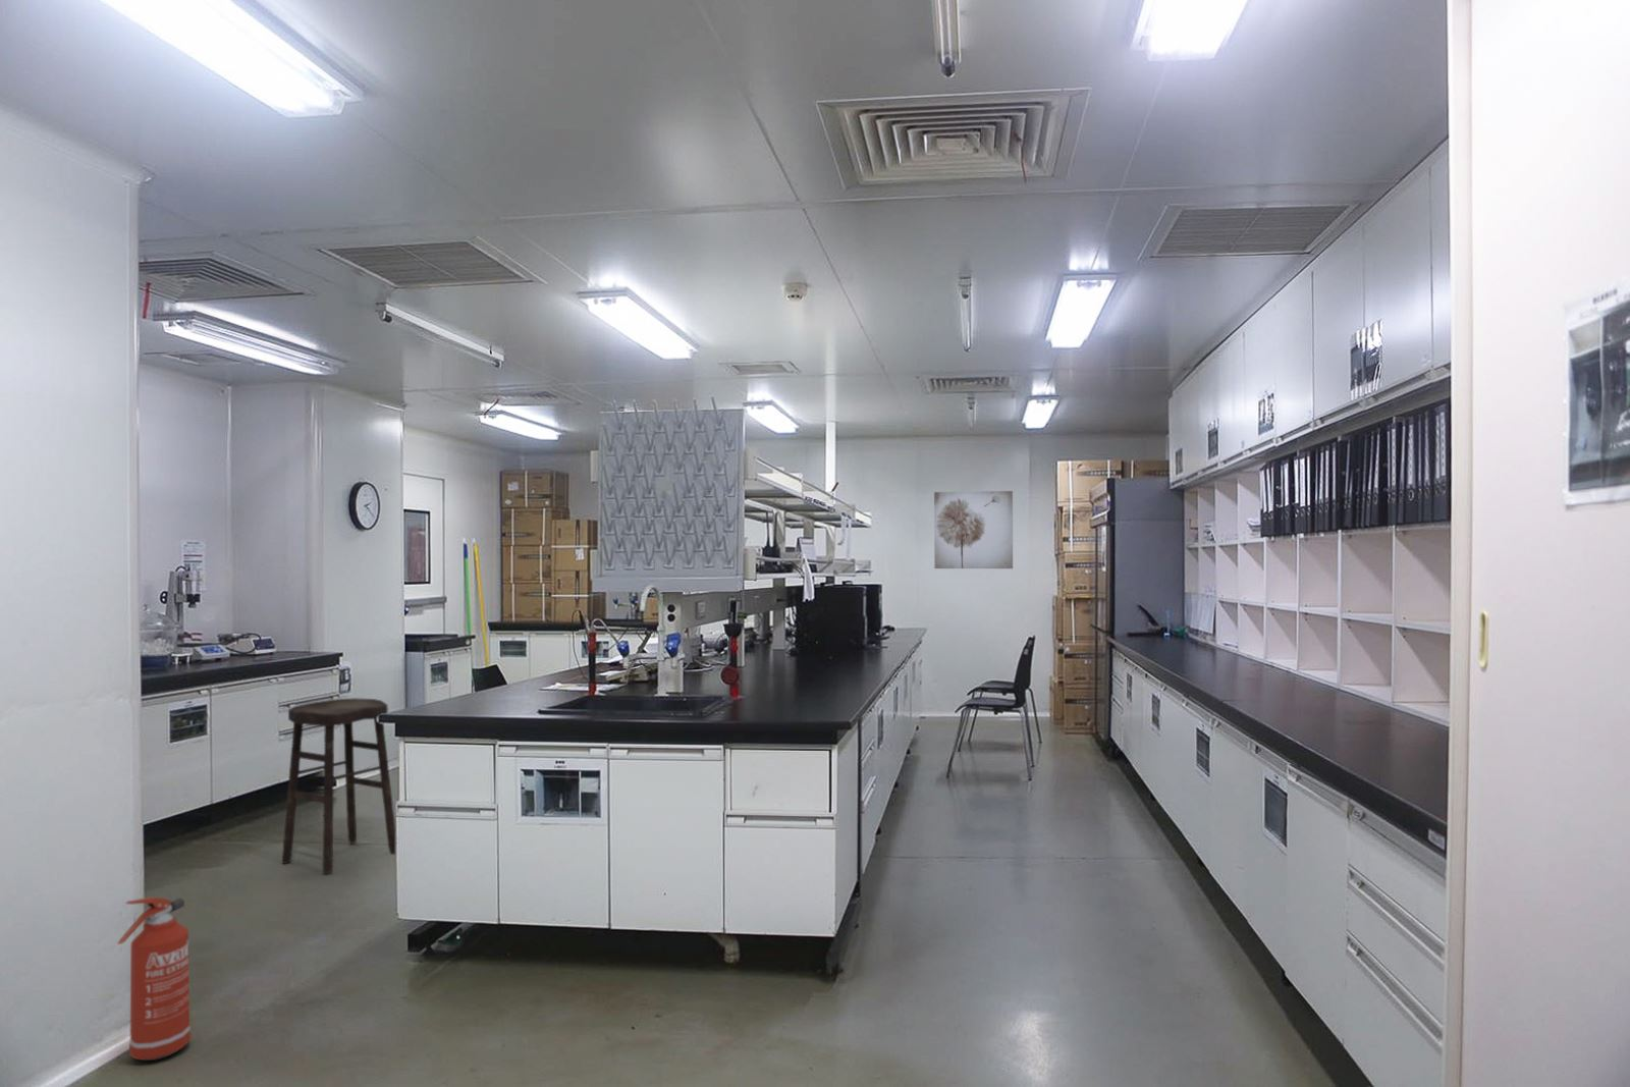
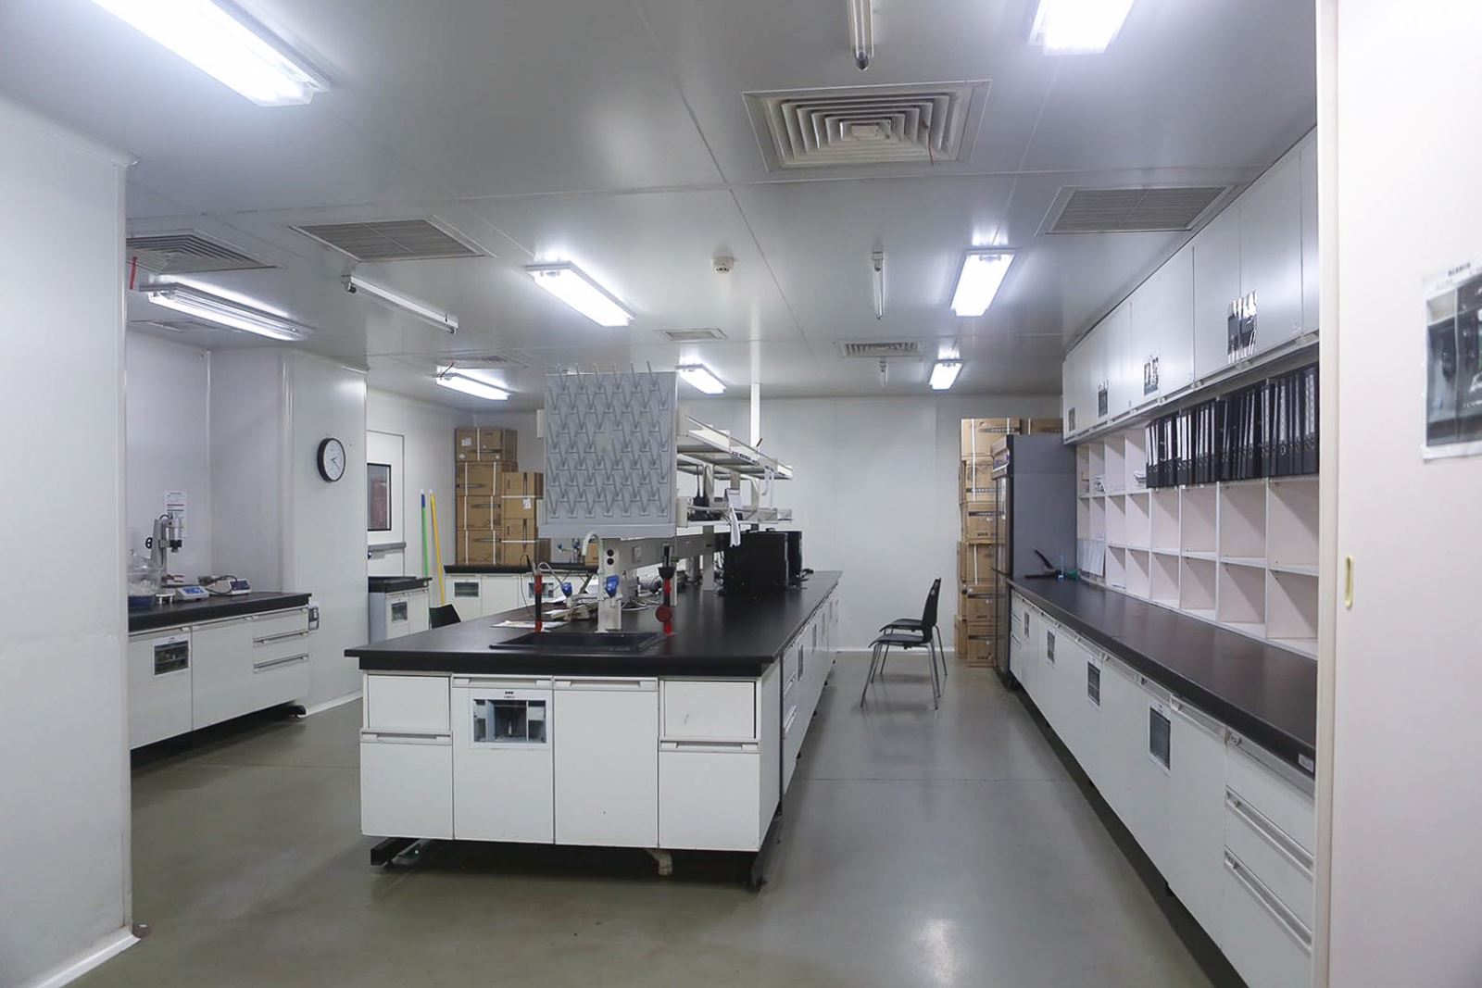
- stool [281,696,397,876]
- wall art [933,490,1014,569]
- fire extinguisher [118,897,192,1062]
